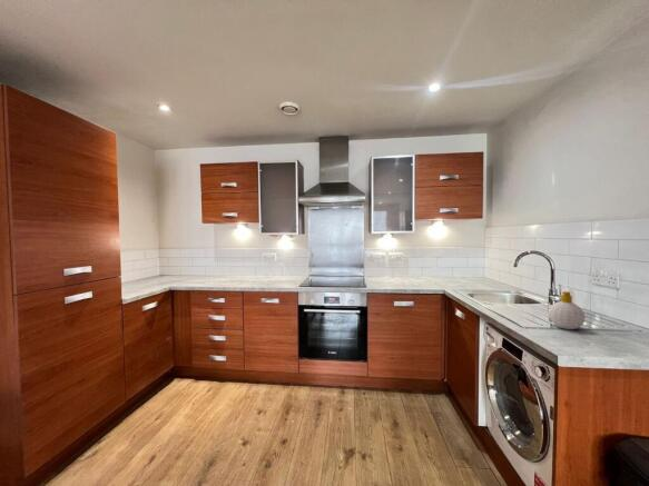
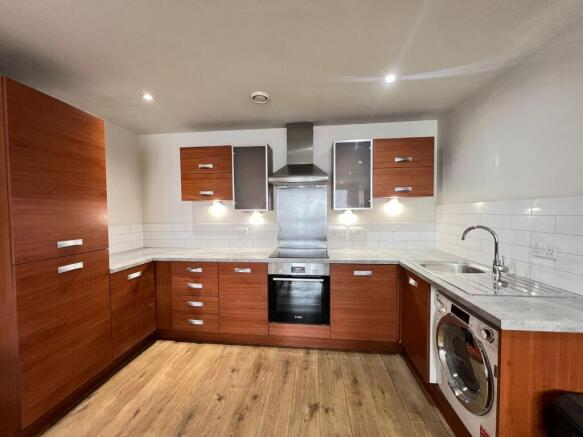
- soap bottle [548,290,587,330]
